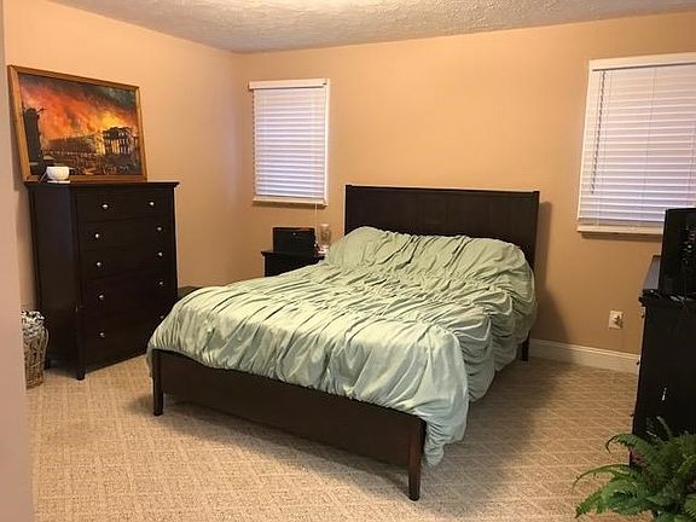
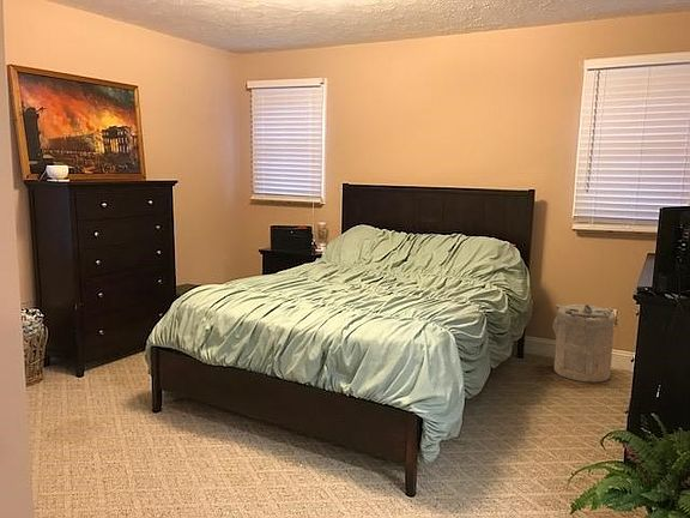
+ laundry hamper [551,303,616,384]
